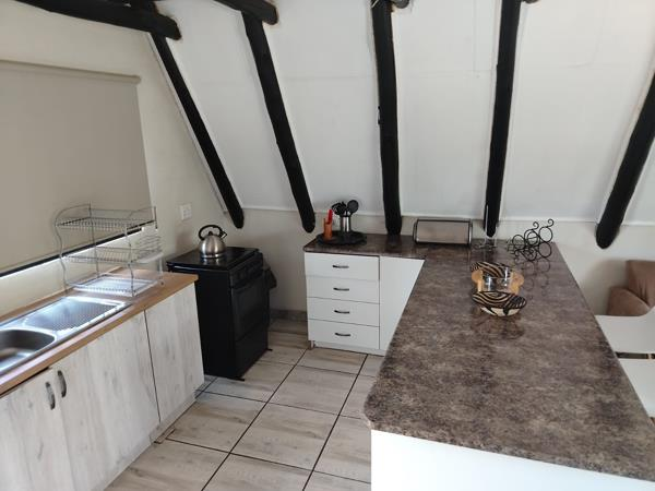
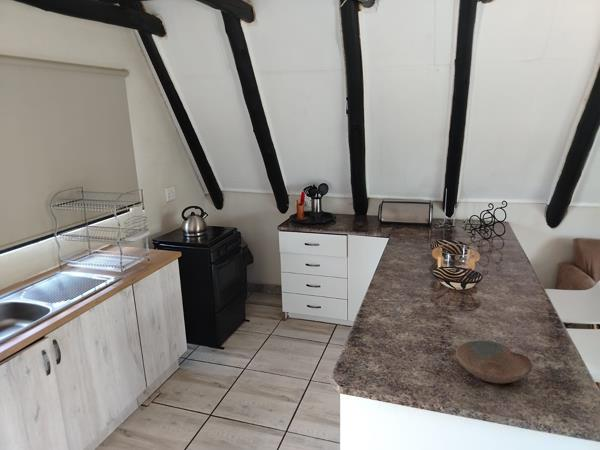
+ bowl [455,339,533,384]
